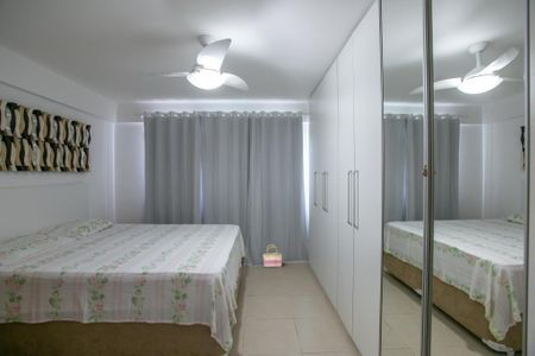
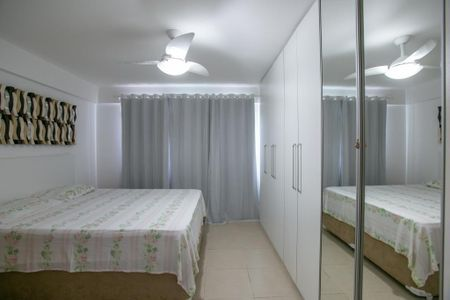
- basket [262,243,283,268]
